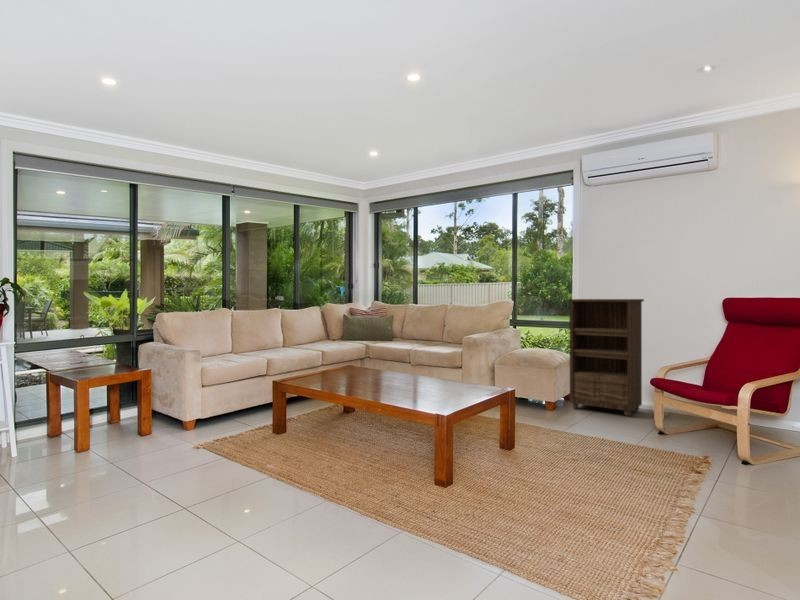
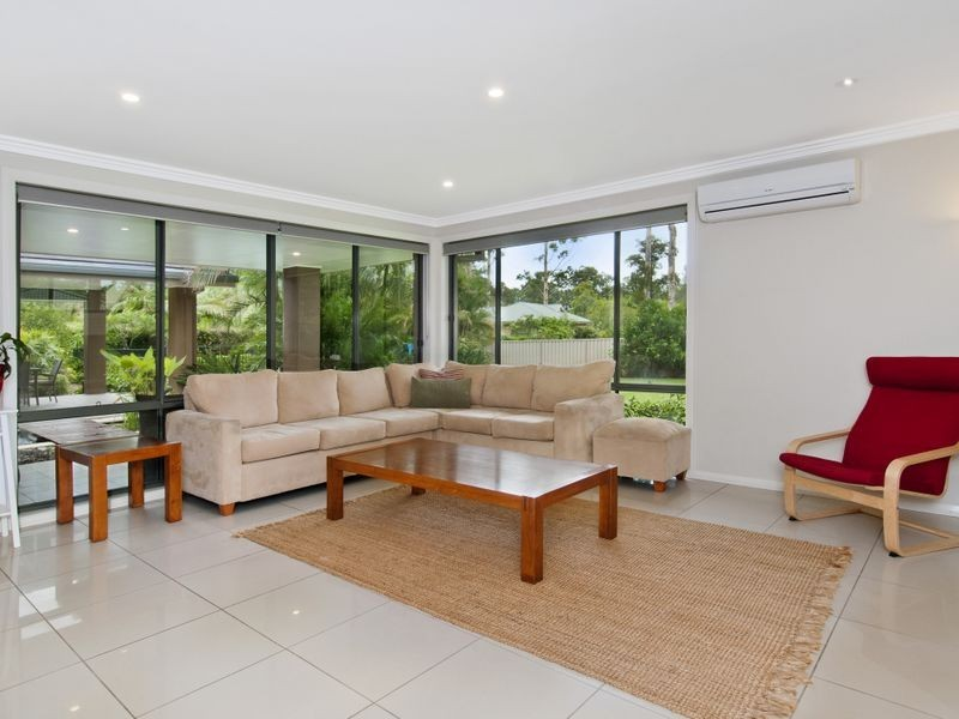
- bookshelf [567,298,645,417]
